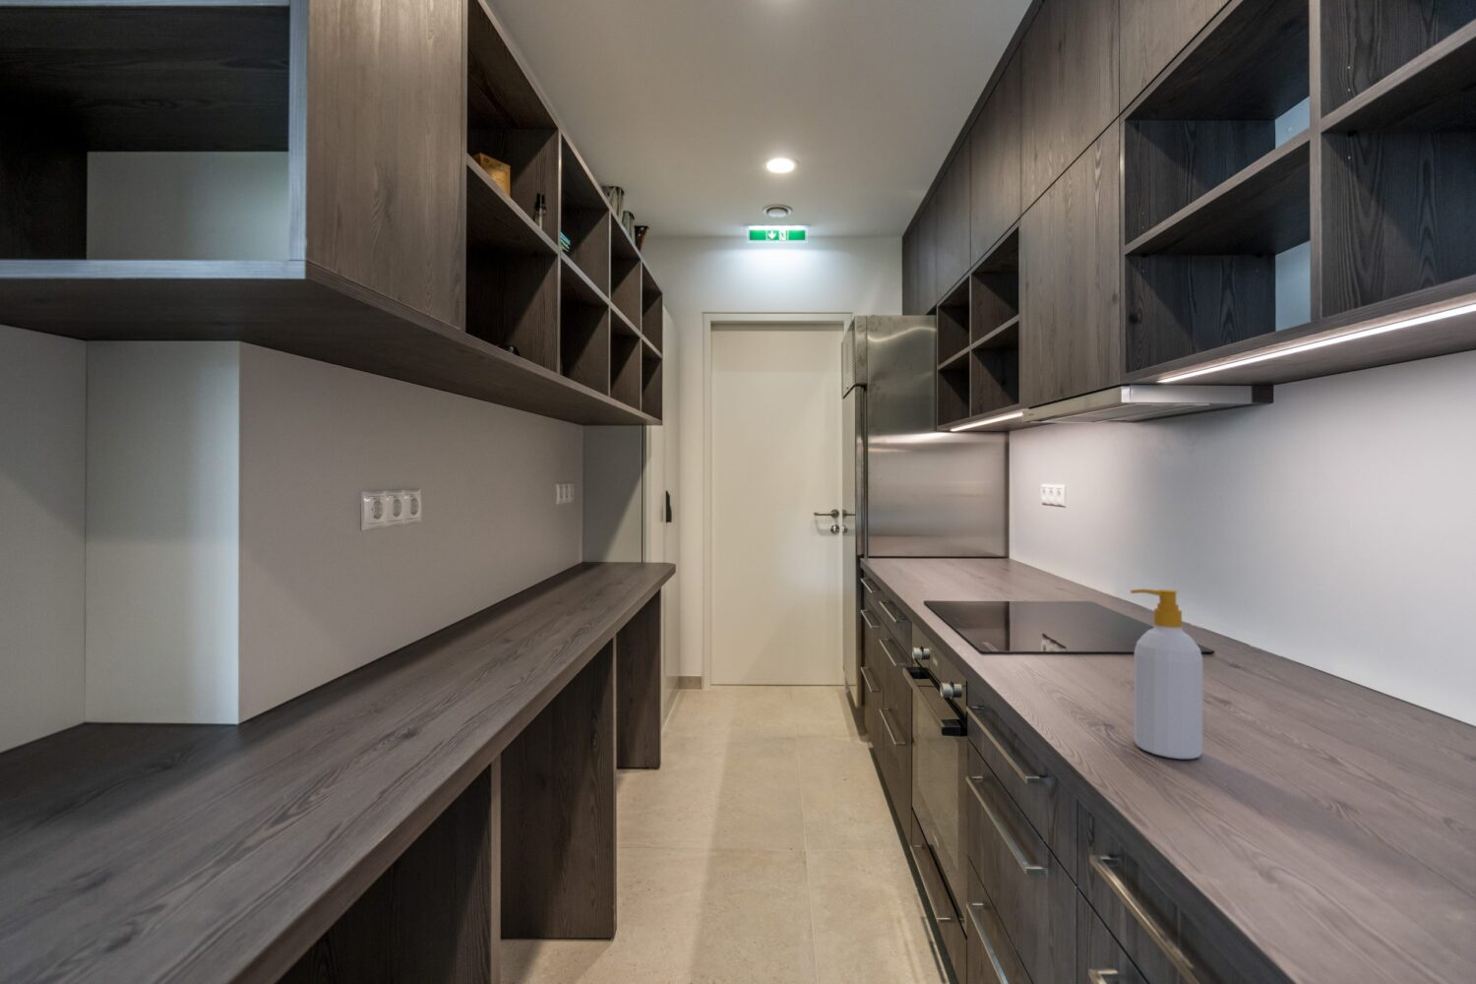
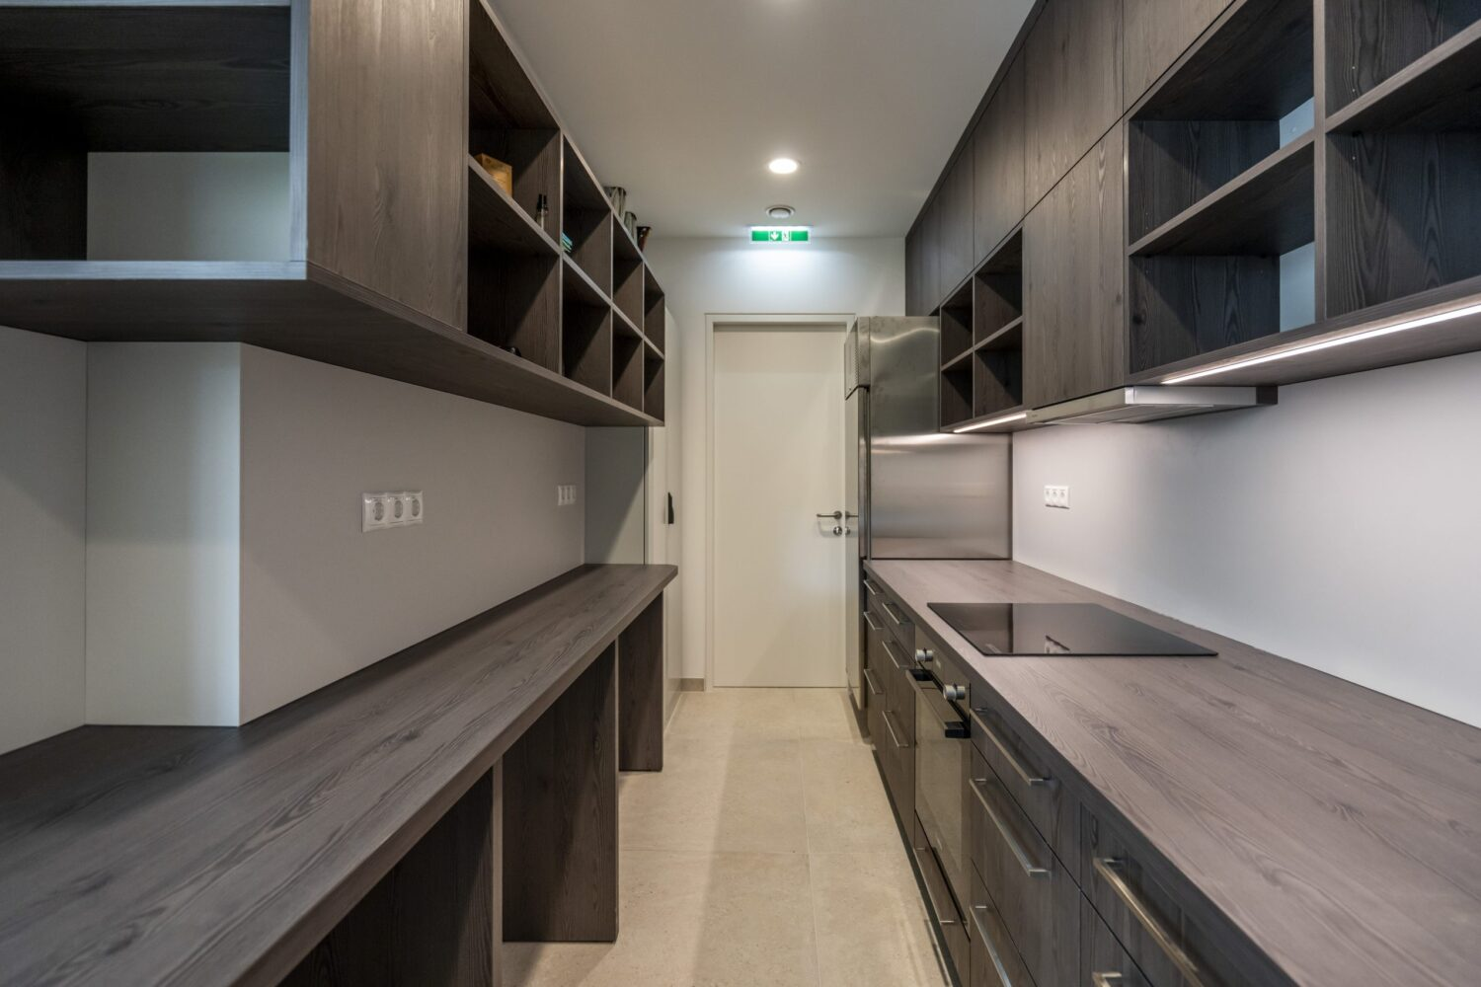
- soap bottle [1130,589,1204,760]
